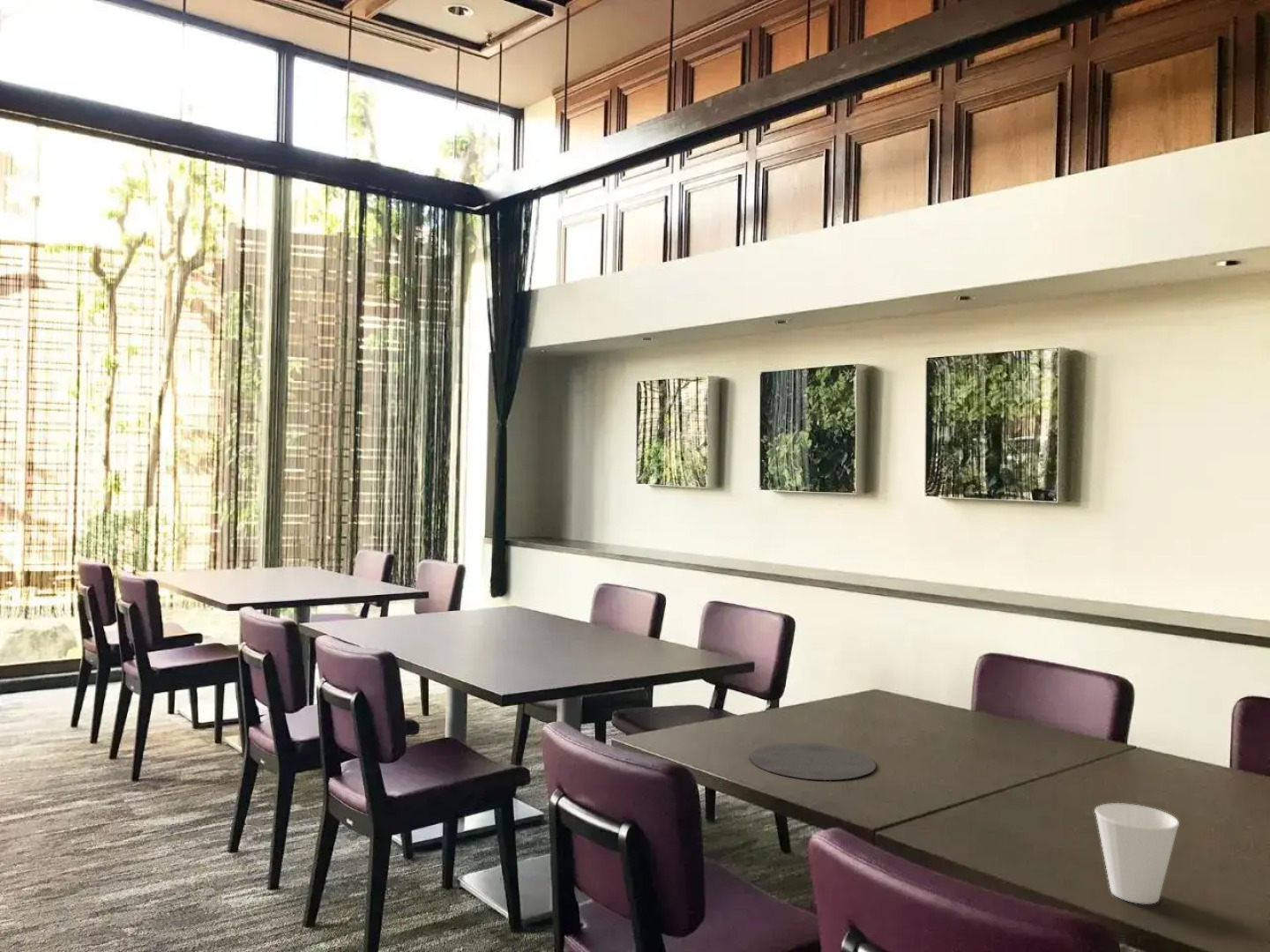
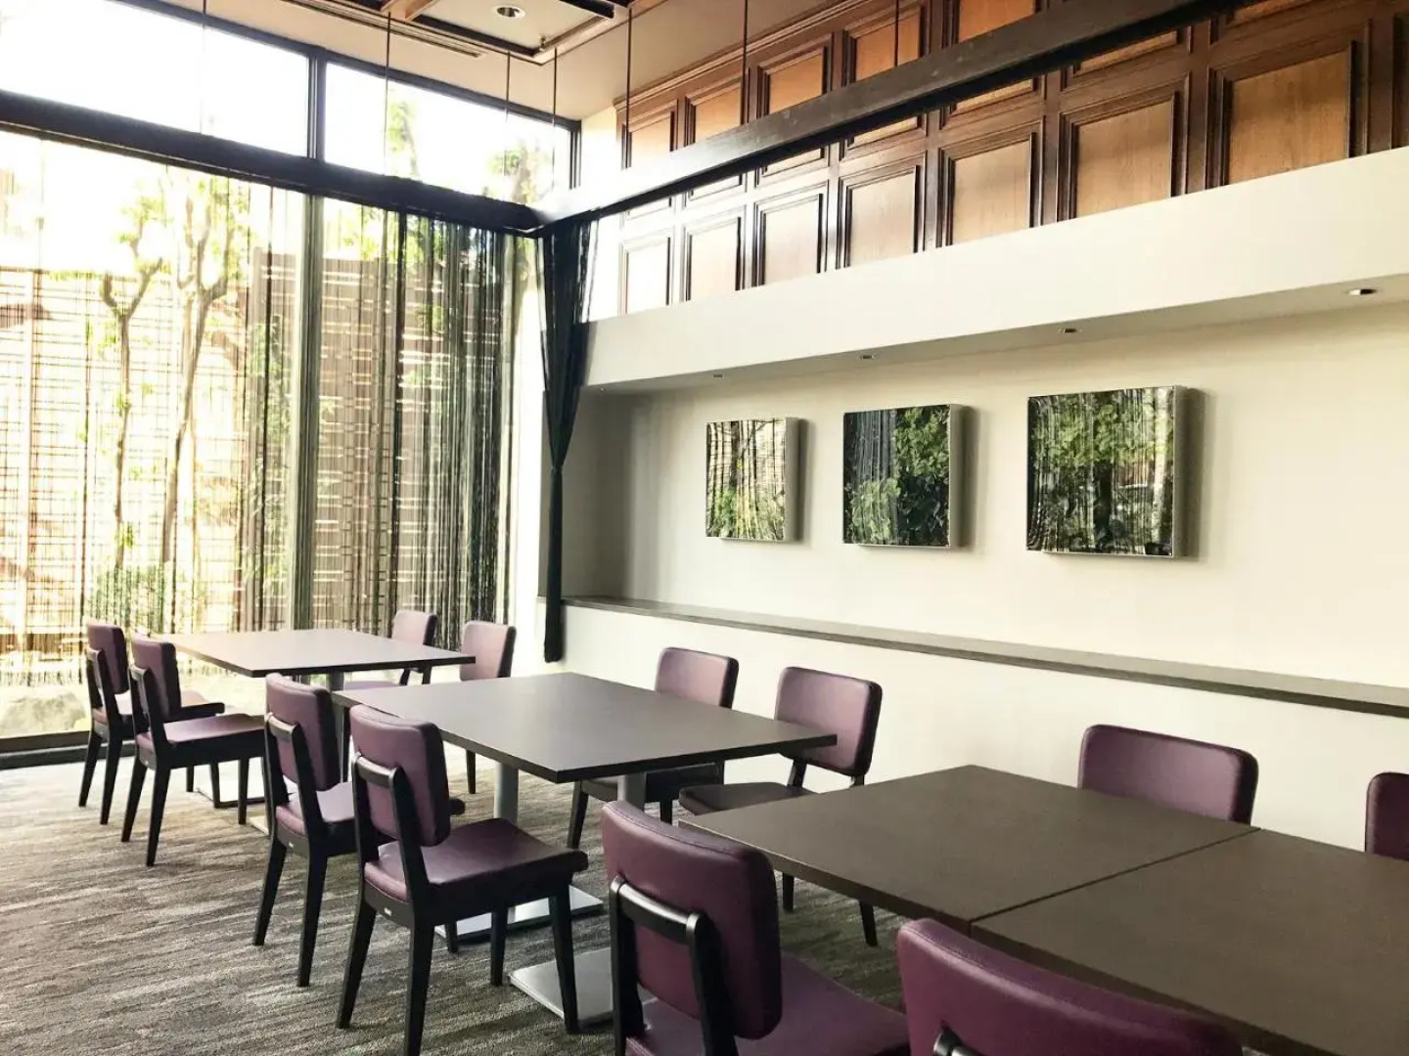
- cup [1094,802,1180,905]
- plate [749,741,877,781]
